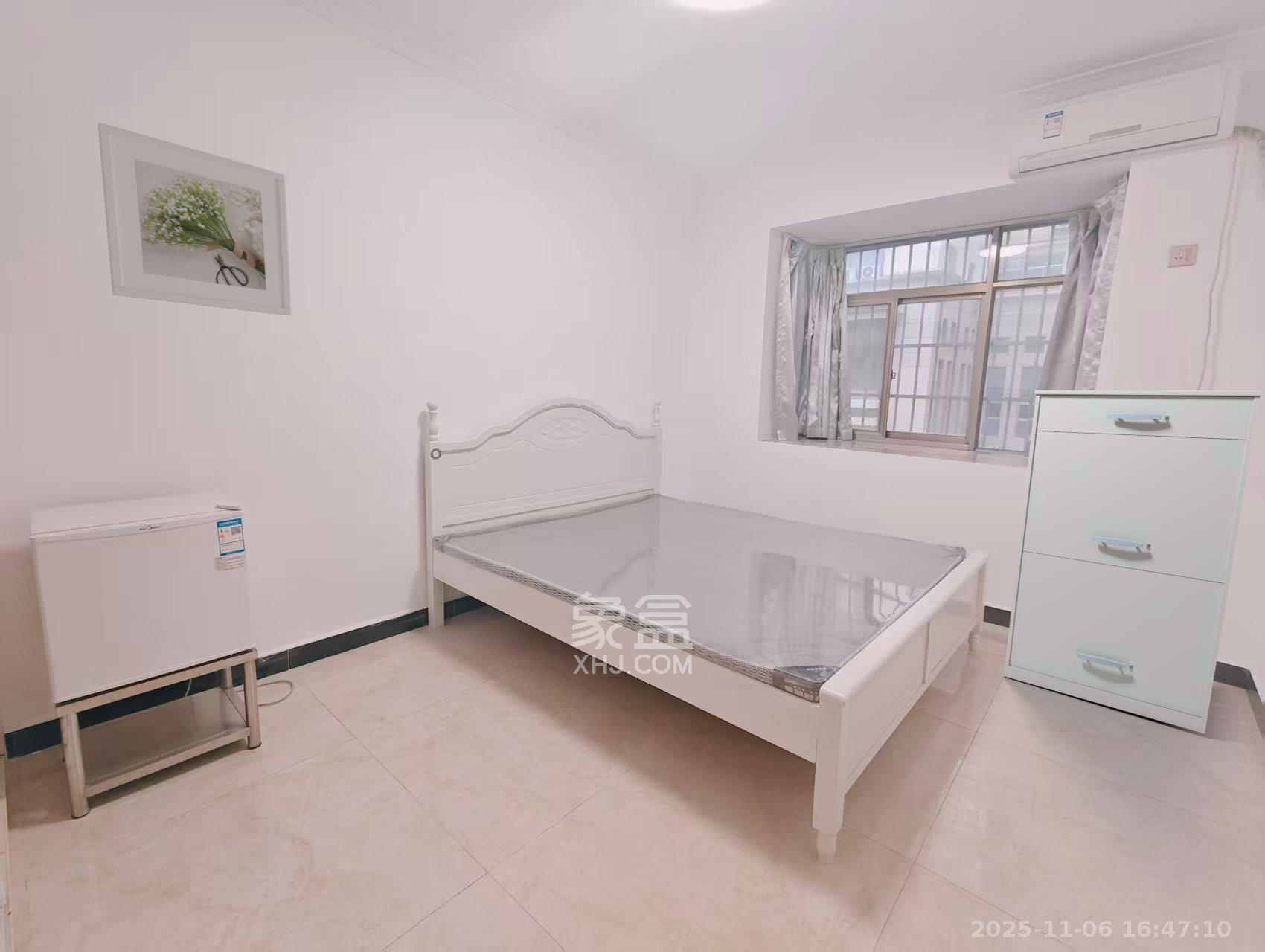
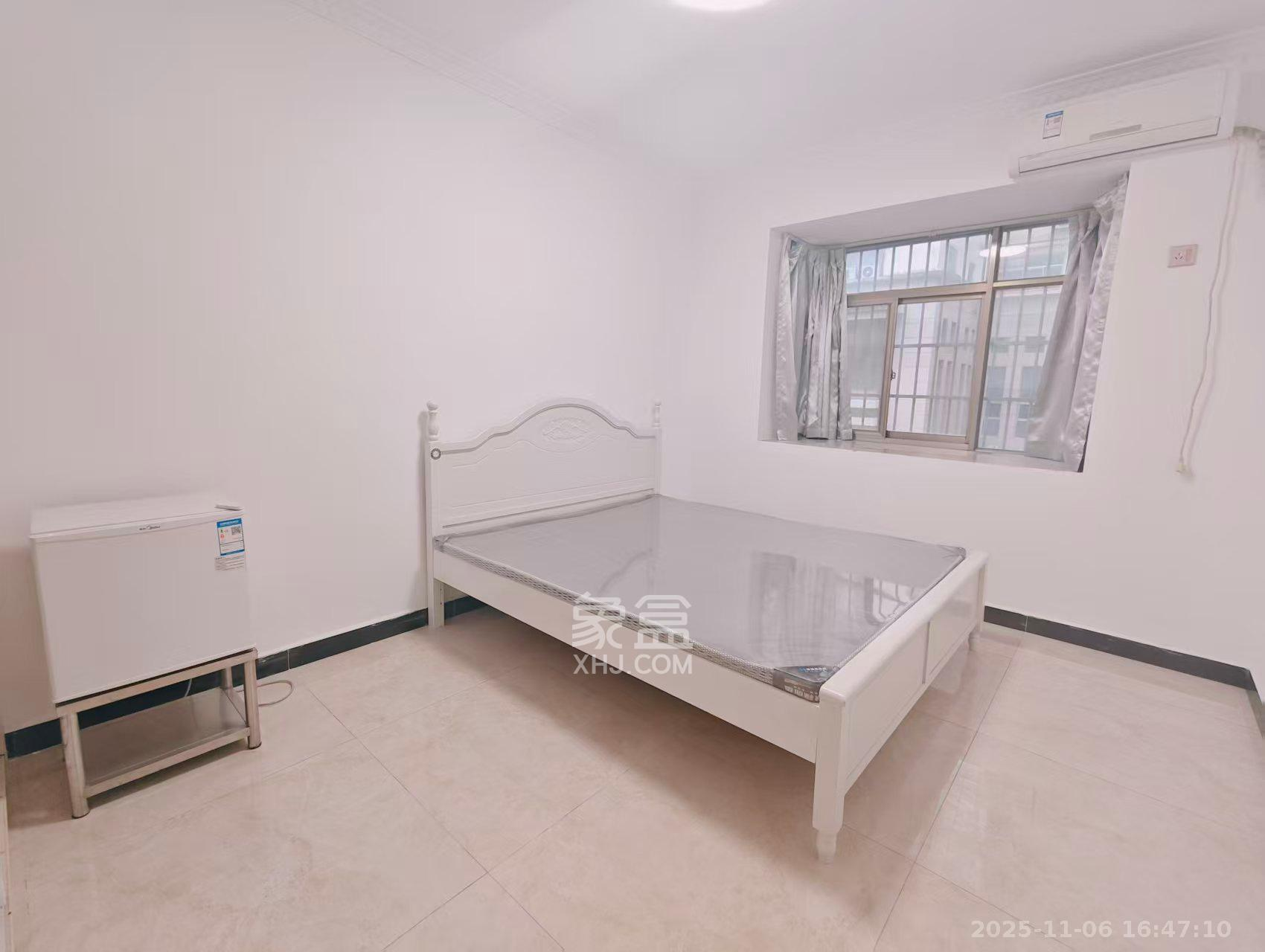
- filing cabinet [1003,390,1264,734]
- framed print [97,122,292,316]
